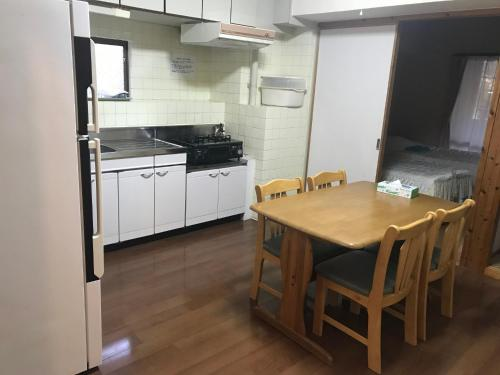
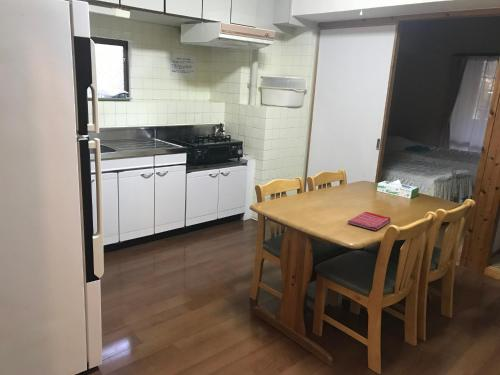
+ dish towel [347,211,392,231]
